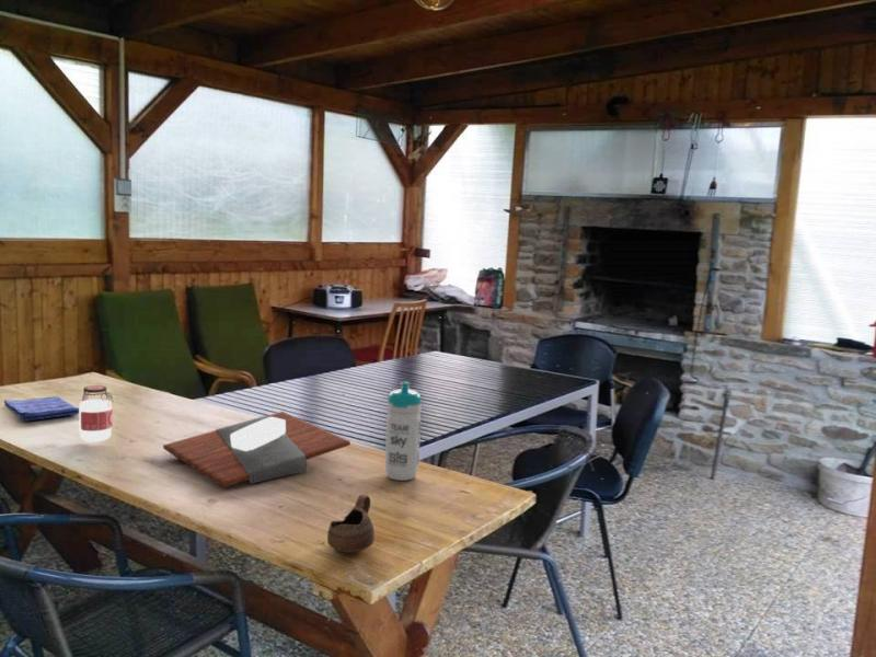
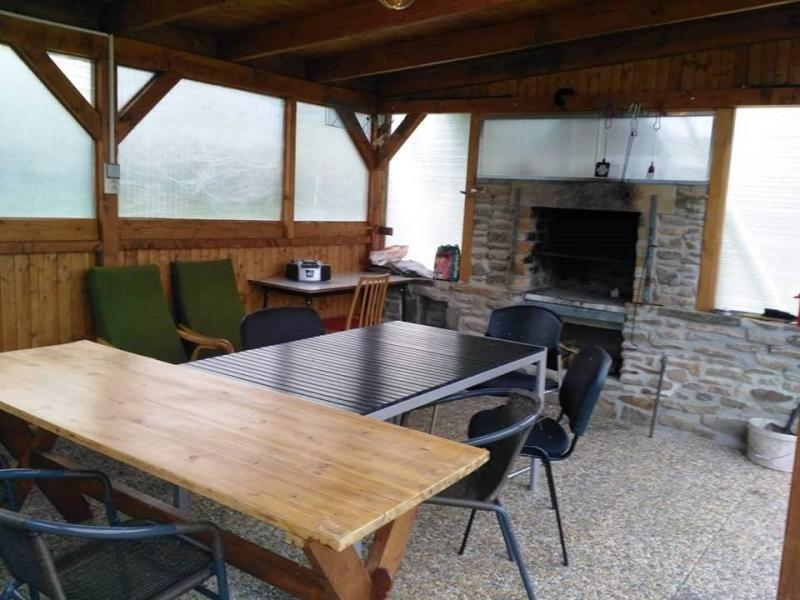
- cup [326,494,376,554]
- jar [78,384,114,443]
- water bottle [384,381,423,482]
- dish towel [3,395,79,422]
- cutting board [162,411,351,488]
